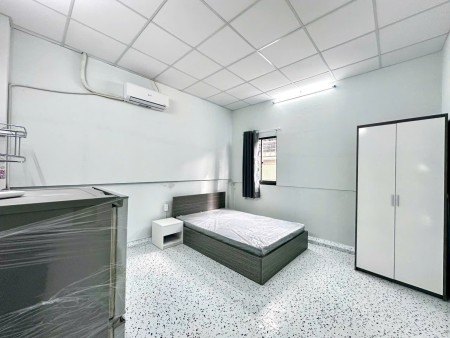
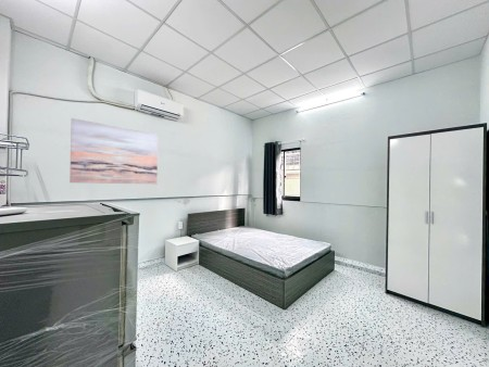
+ wall art [68,117,159,185]
